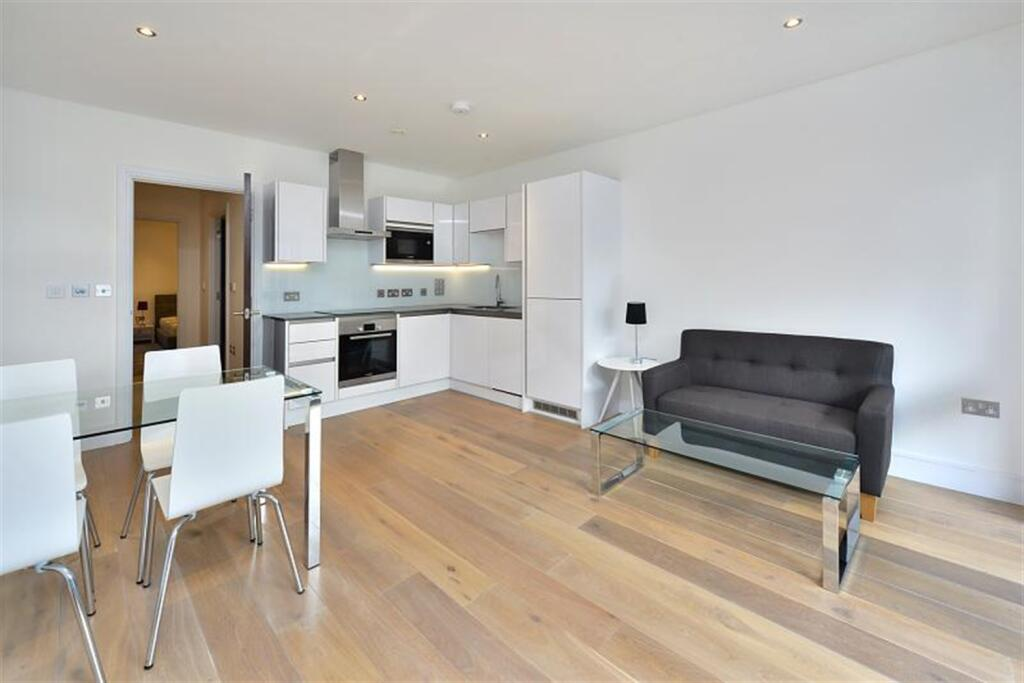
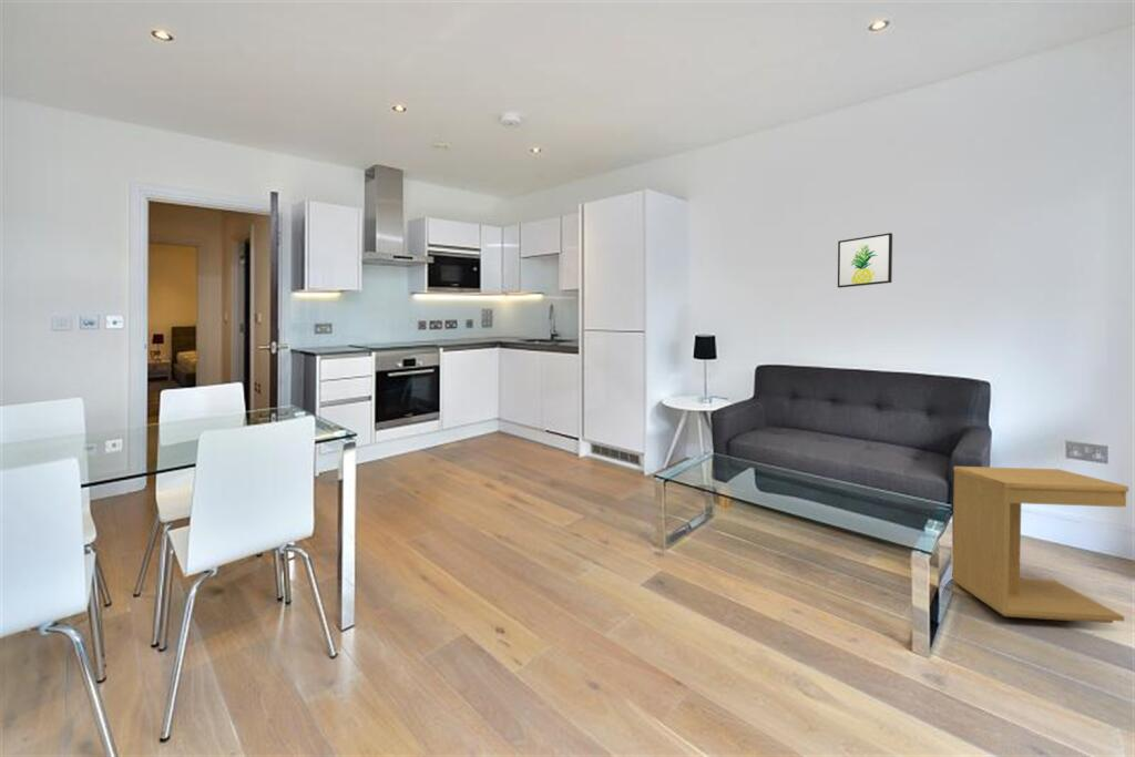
+ side table [951,466,1129,624]
+ wall art [837,232,893,289]
